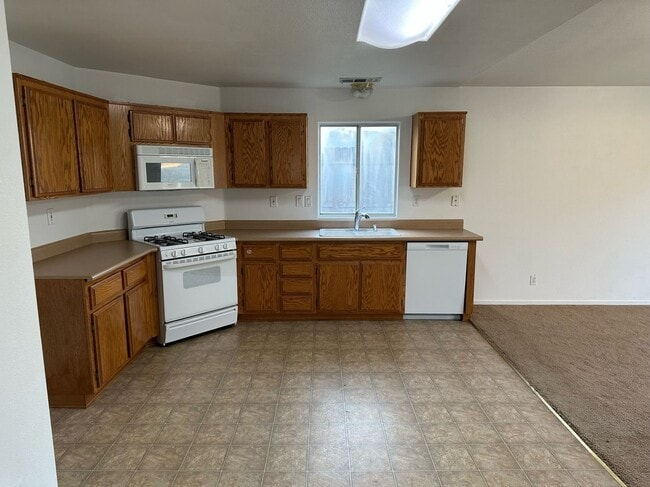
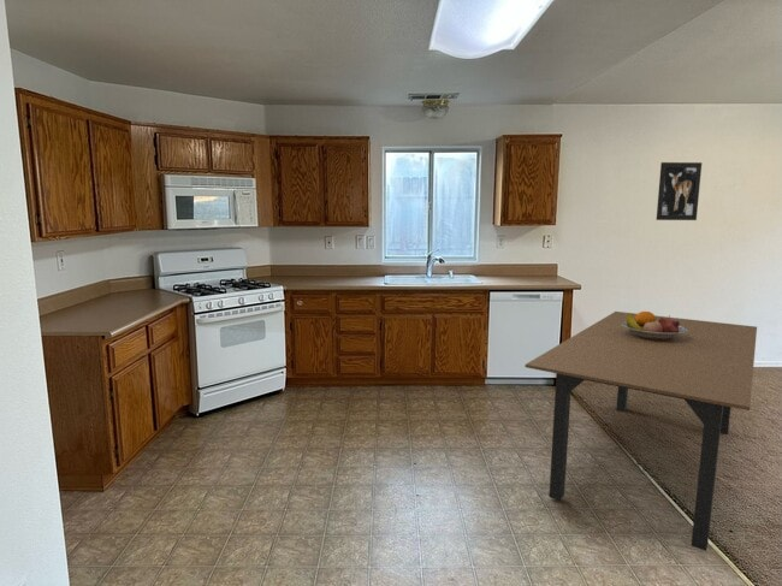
+ dining table [523,310,758,552]
+ wall art [656,161,703,221]
+ fruit bowl [622,310,687,339]
